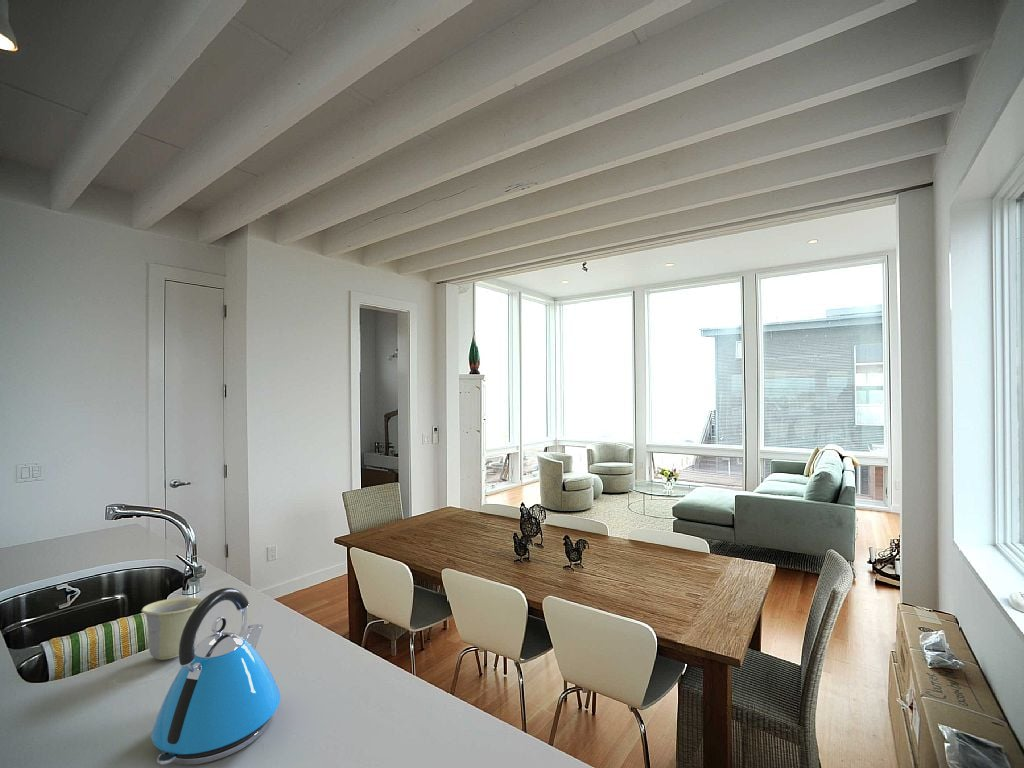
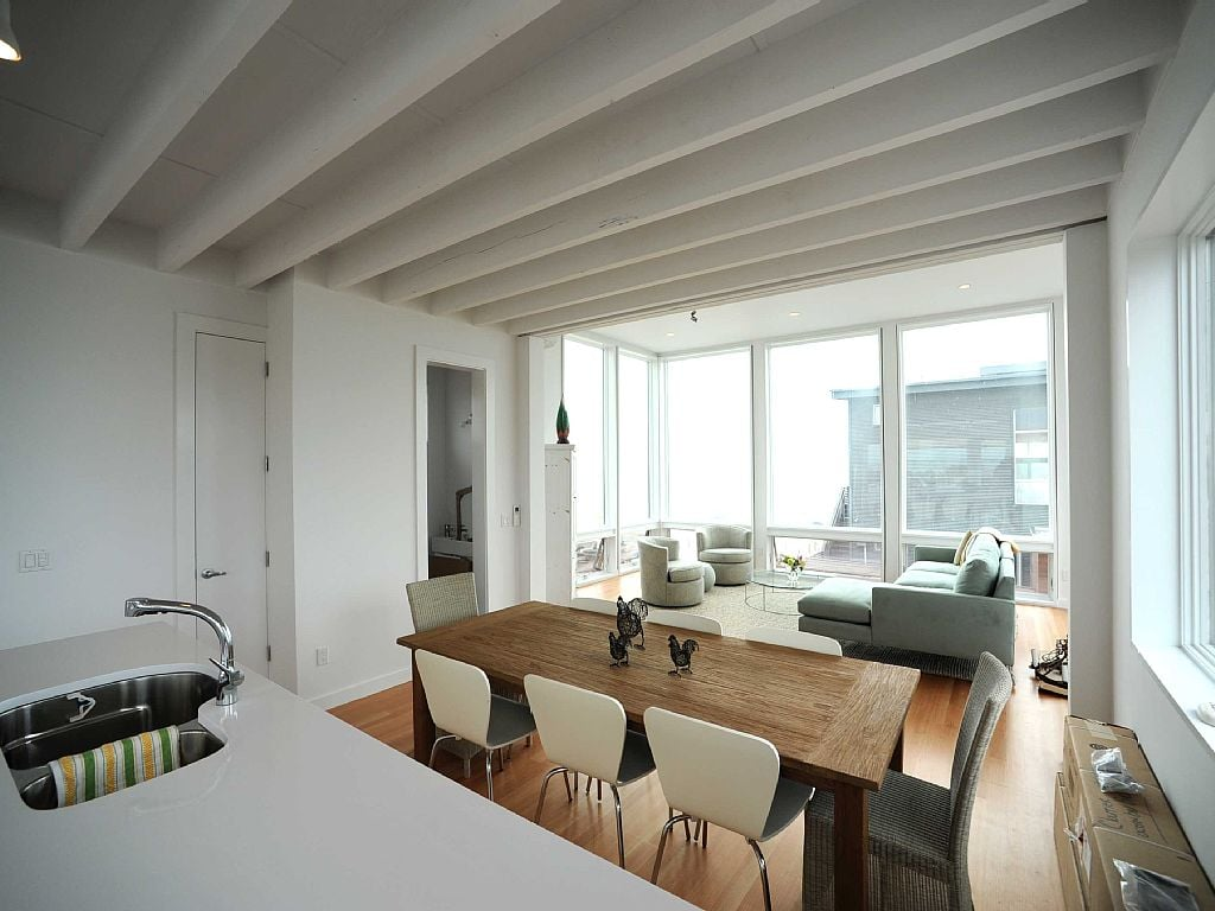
- kettle [150,587,281,766]
- cup [141,596,203,661]
